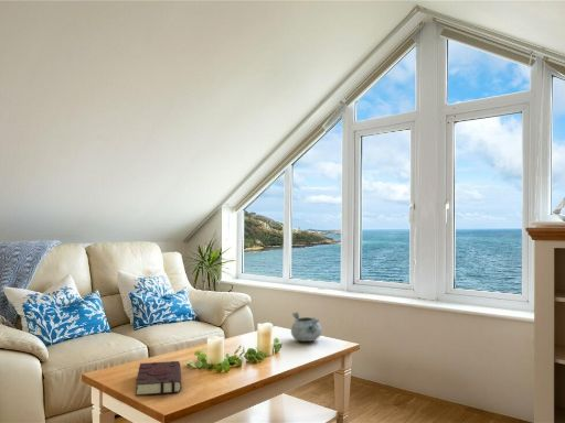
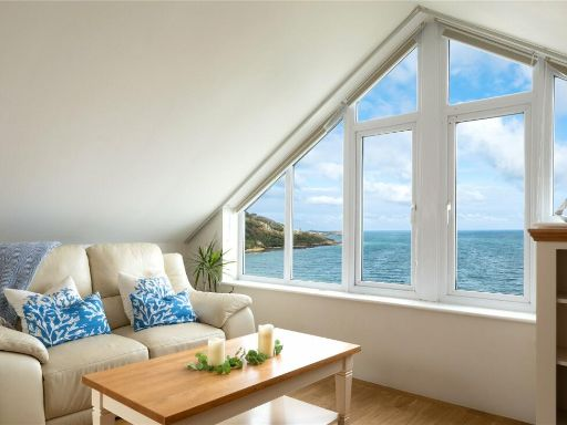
- decorative bowl [290,311,322,343]
- book [135,360,182,397]
